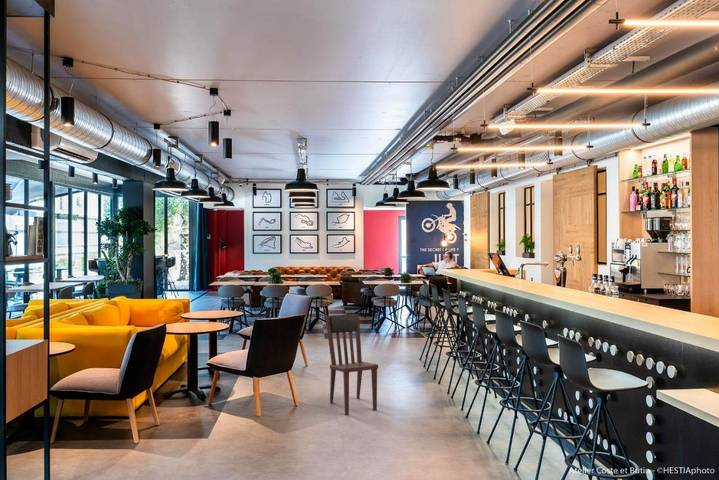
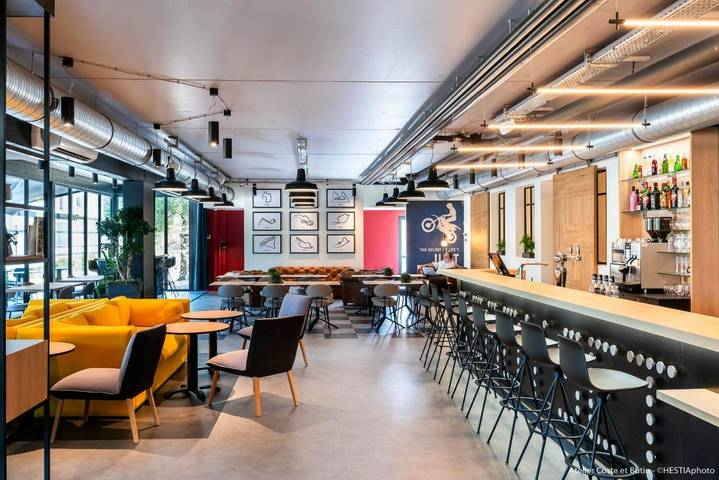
- dining chair [324,313,379,416]
